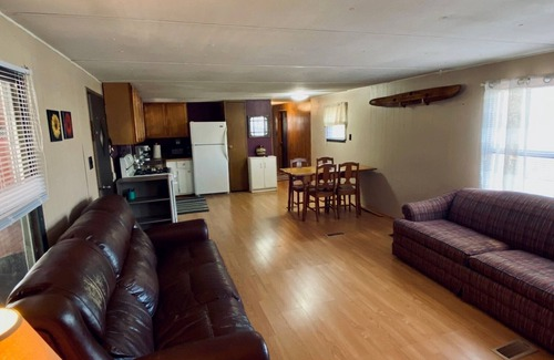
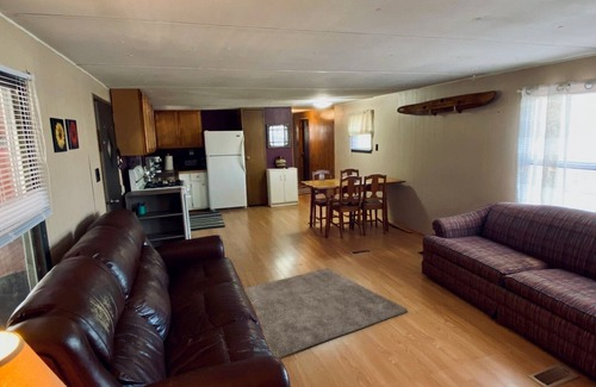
+ rug [243,267,408,358]
